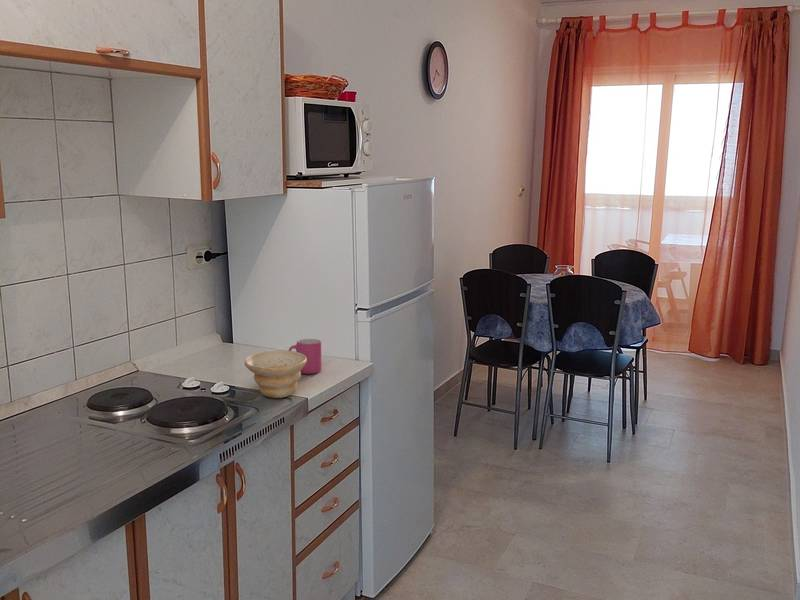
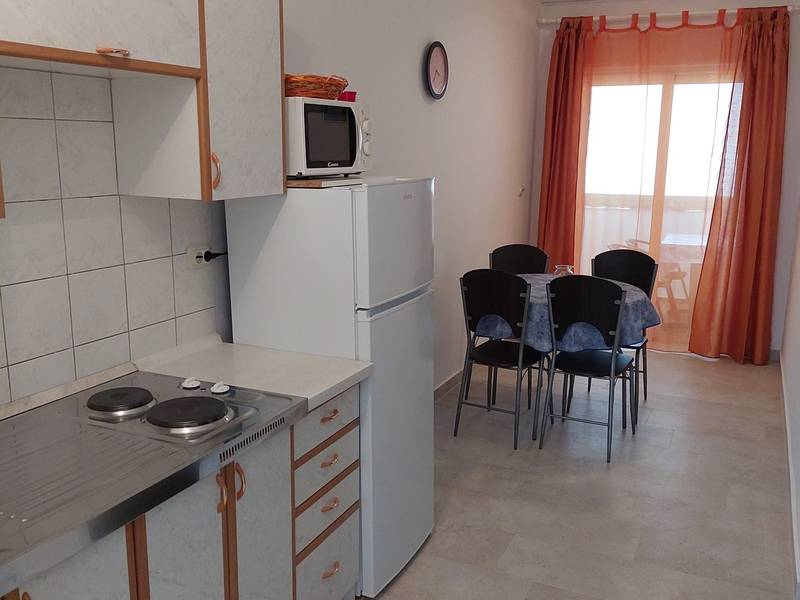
- bowl [244,349,307,399]
- mug [287,338,322,375]
